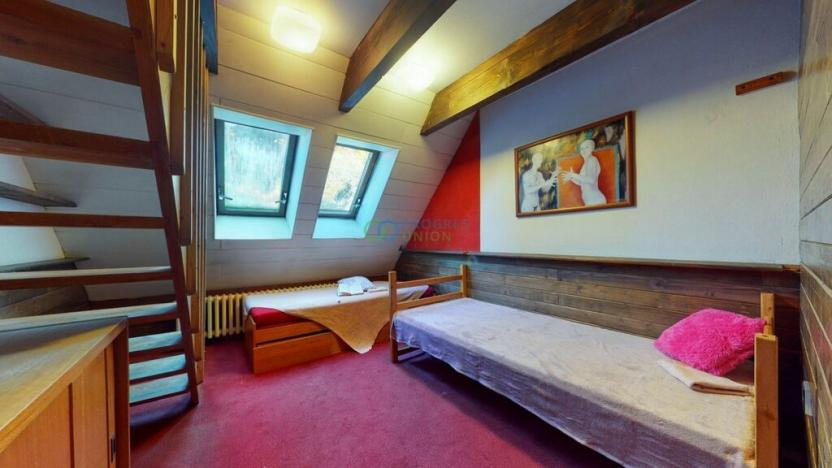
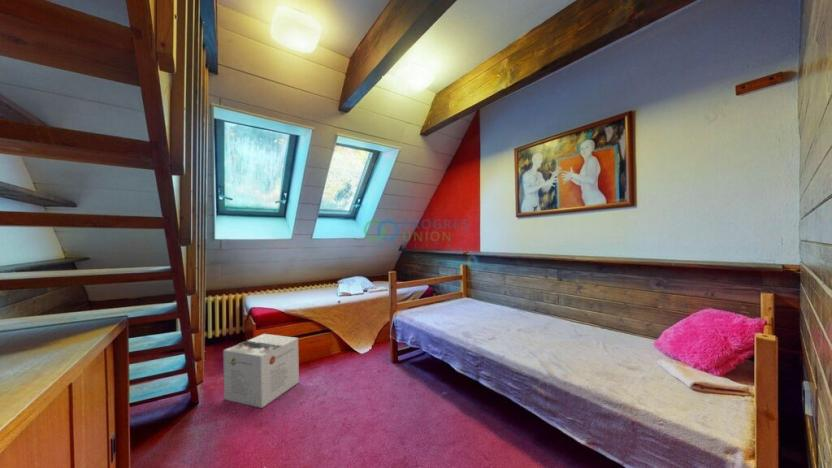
+ cardboard box [222,333,300,409]
